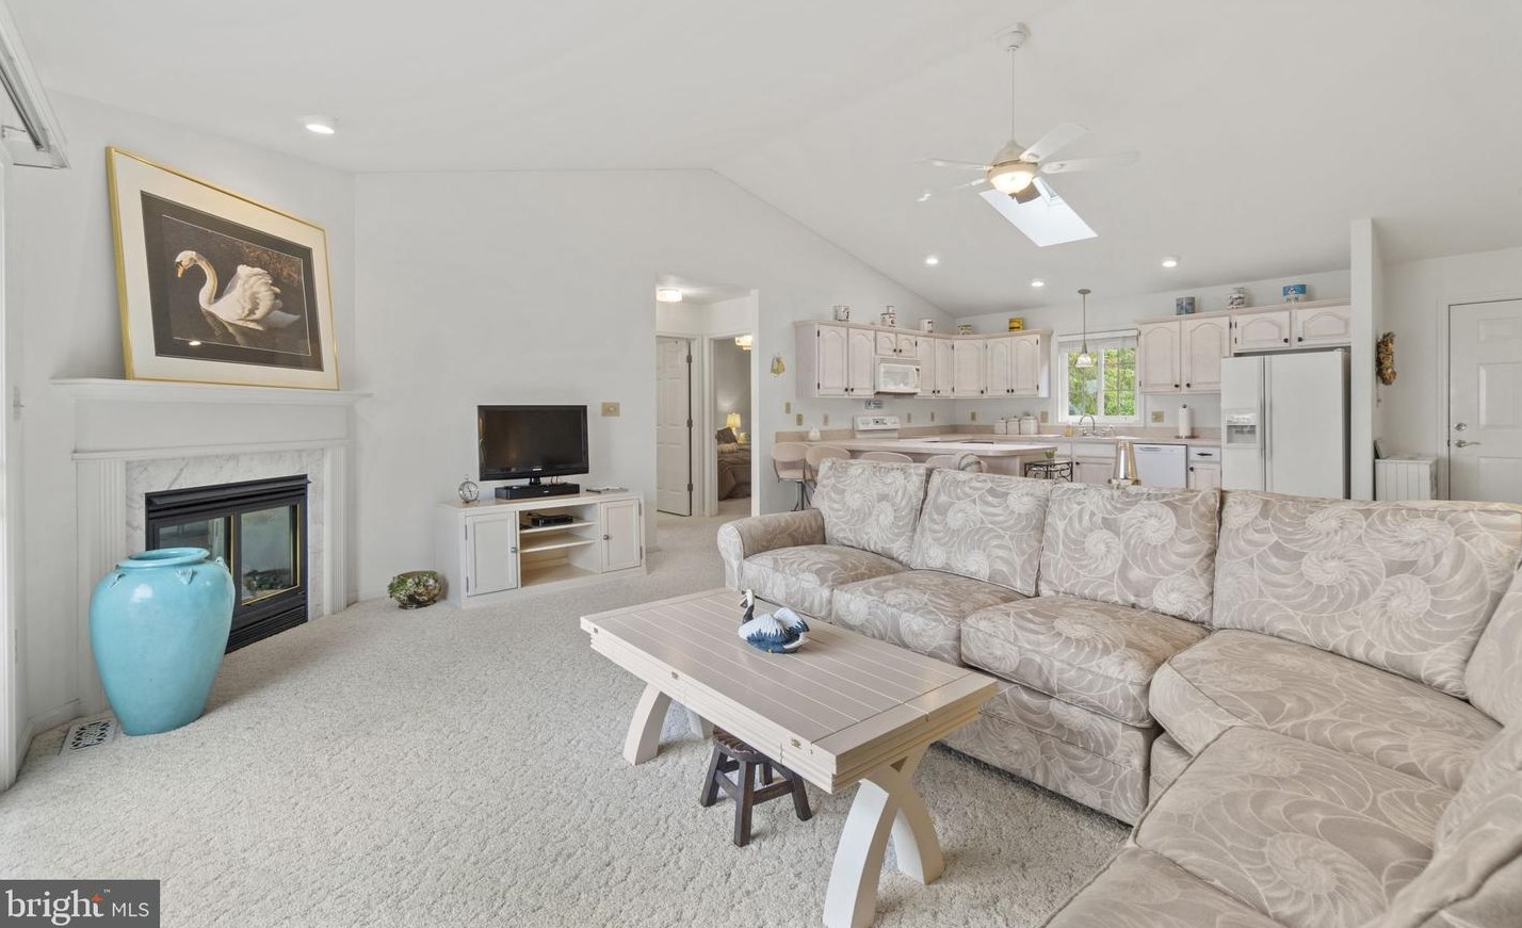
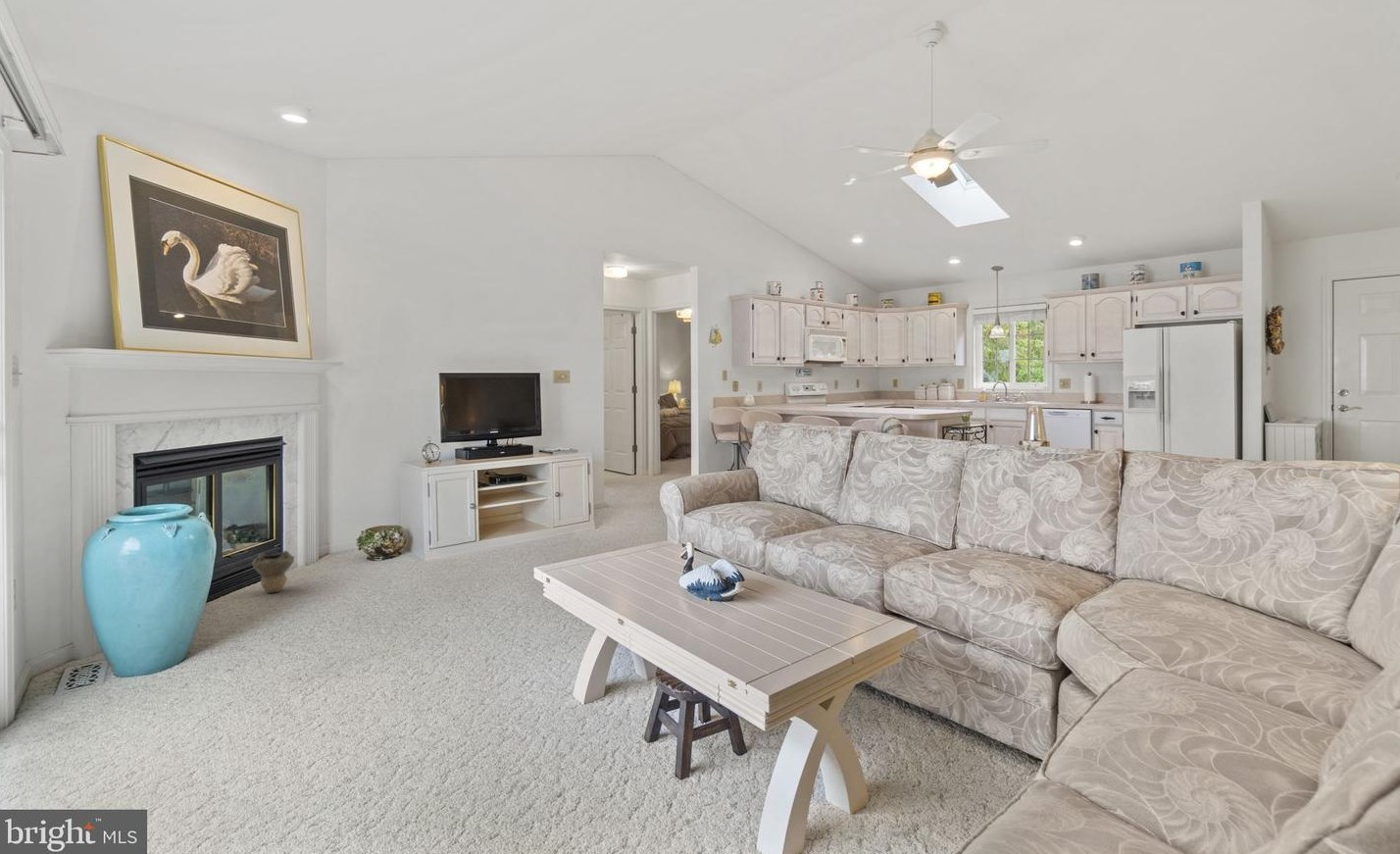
+ decorative bowl [251,550,295,594]
